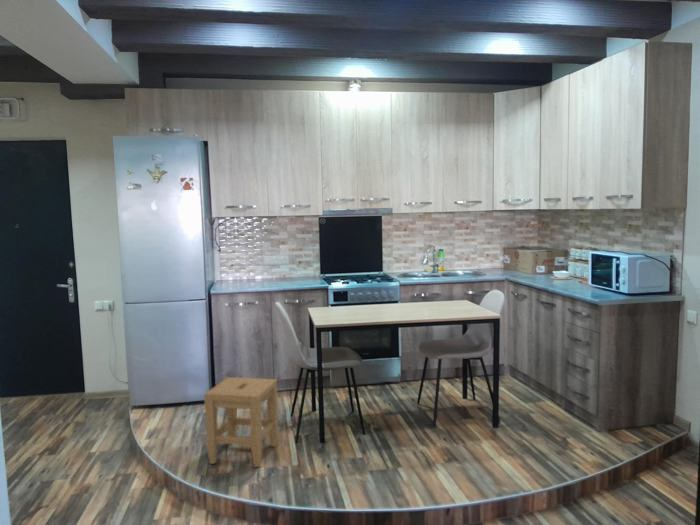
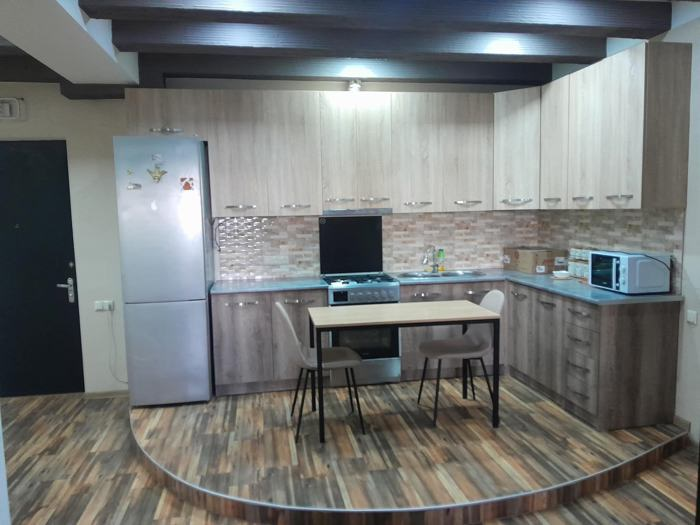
- stool [203,376,279,468]
